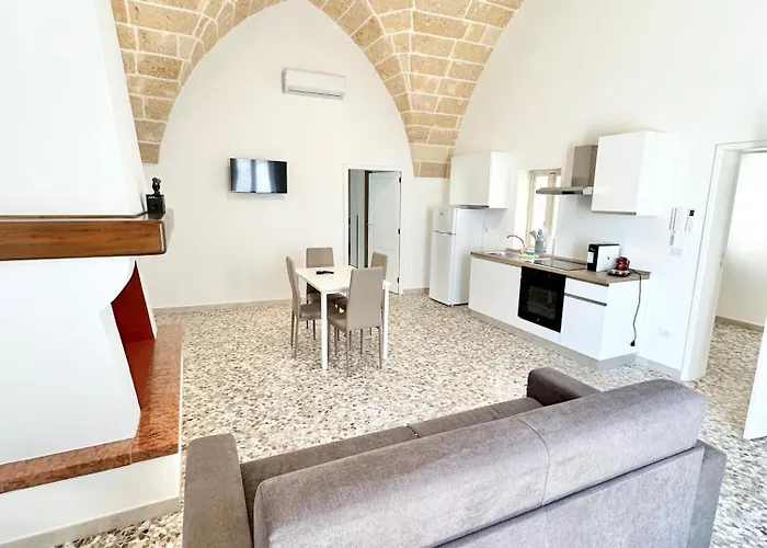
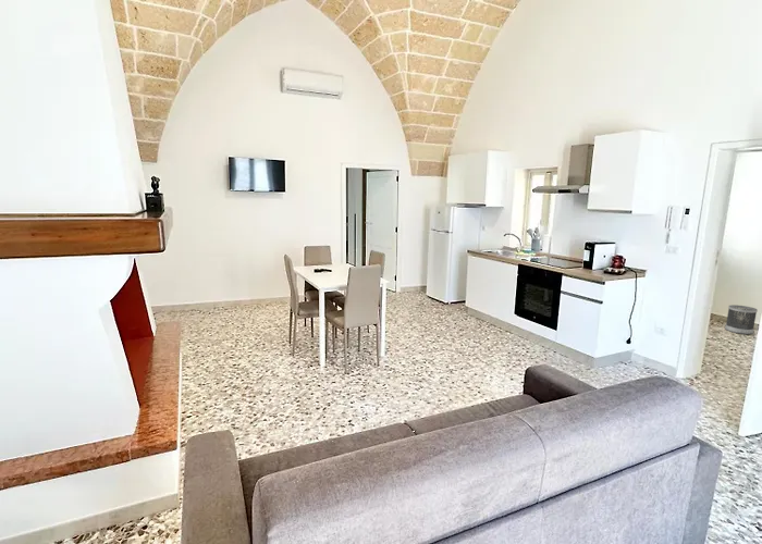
+ wastebasket [724,304,759,335]
